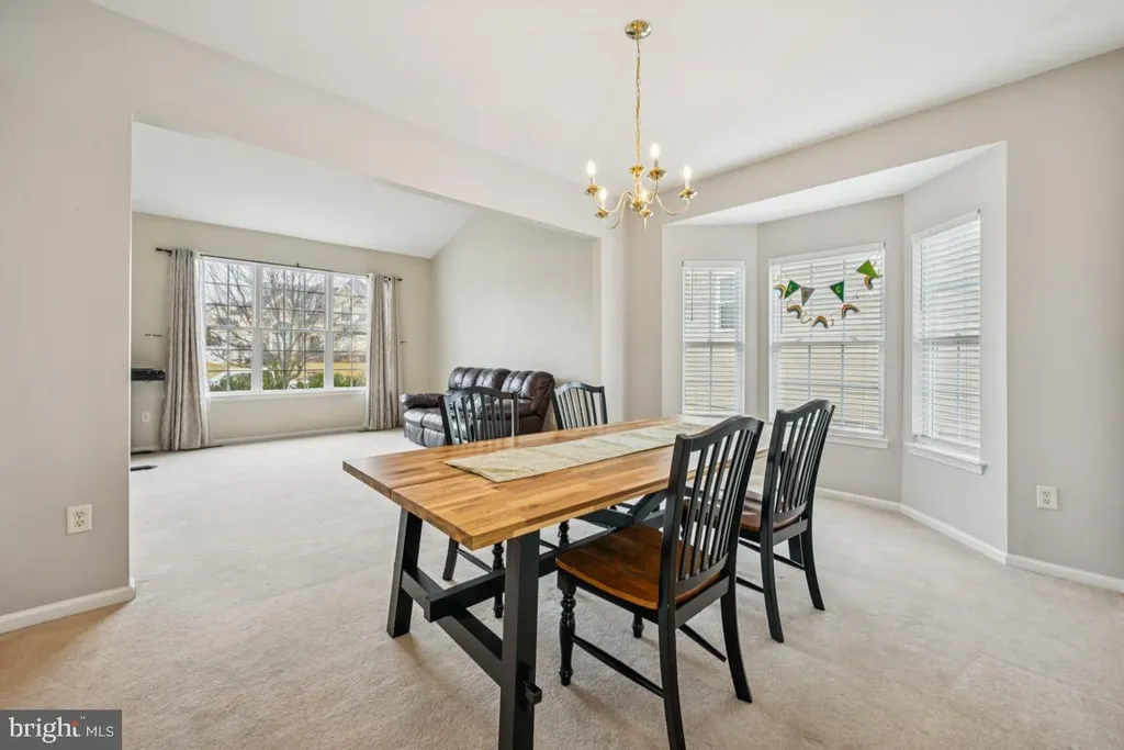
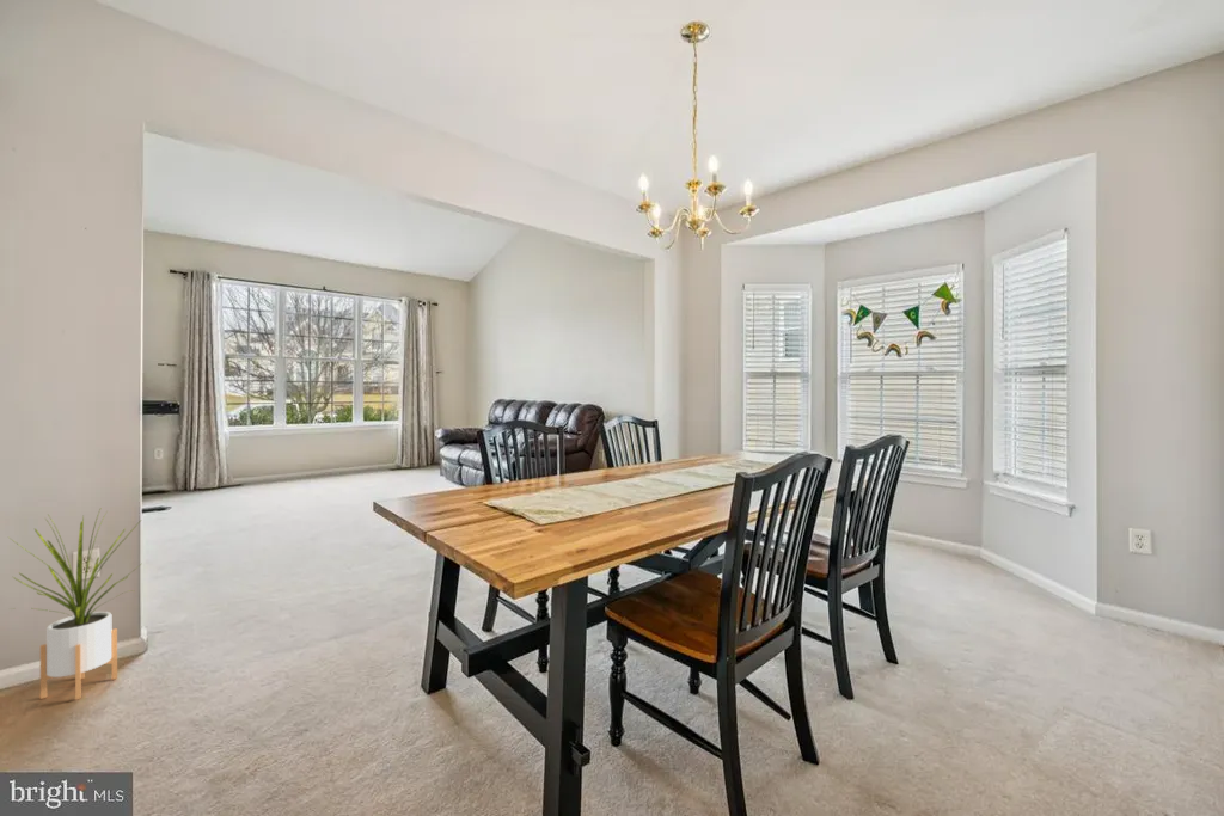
+ house plant [8,509,141,700]
